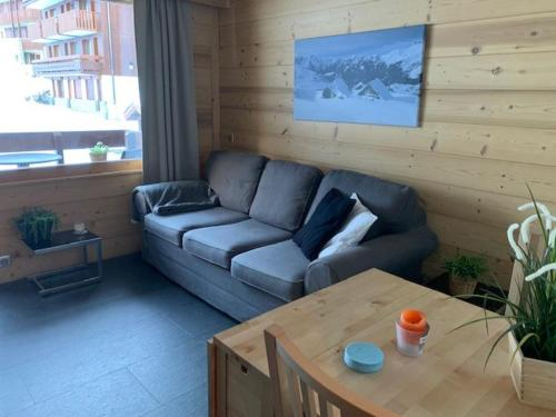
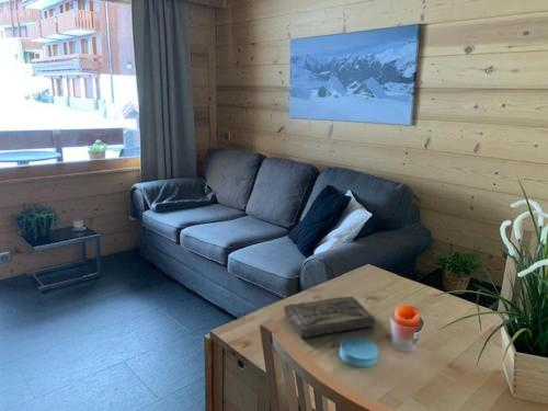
+ book [283,295,377,339]
